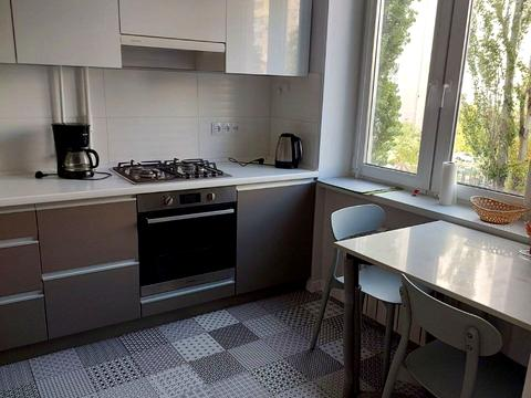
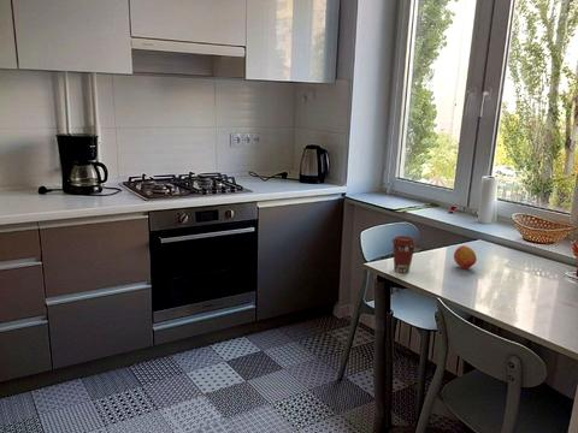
+ fruit [453,245,478,269]
+ coffee cup [391,235,418,274]
